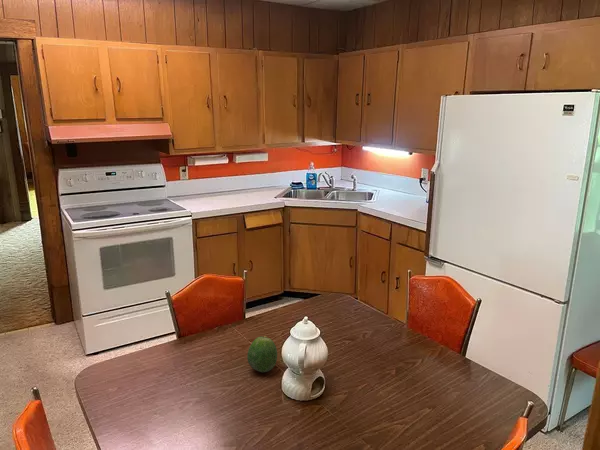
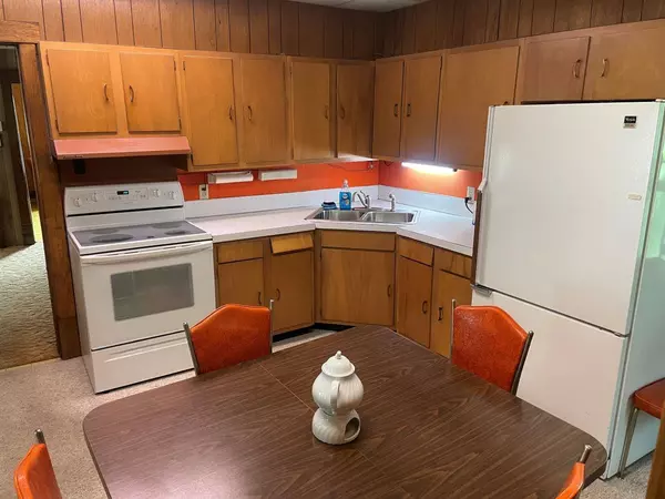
- fruit [246,334,278,373]
